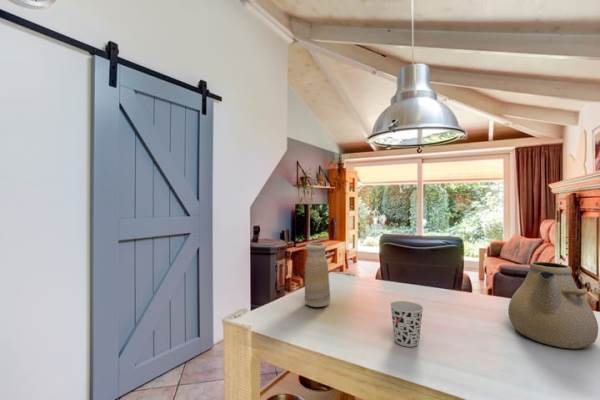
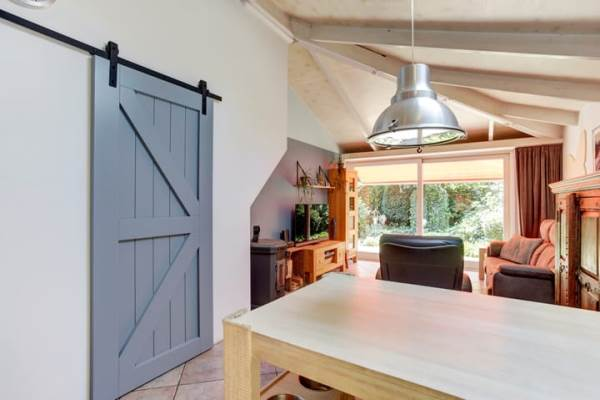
- teapot [507,261,599,350]
- cup [389,300,424,348]
- vase [304,242,331,308]
